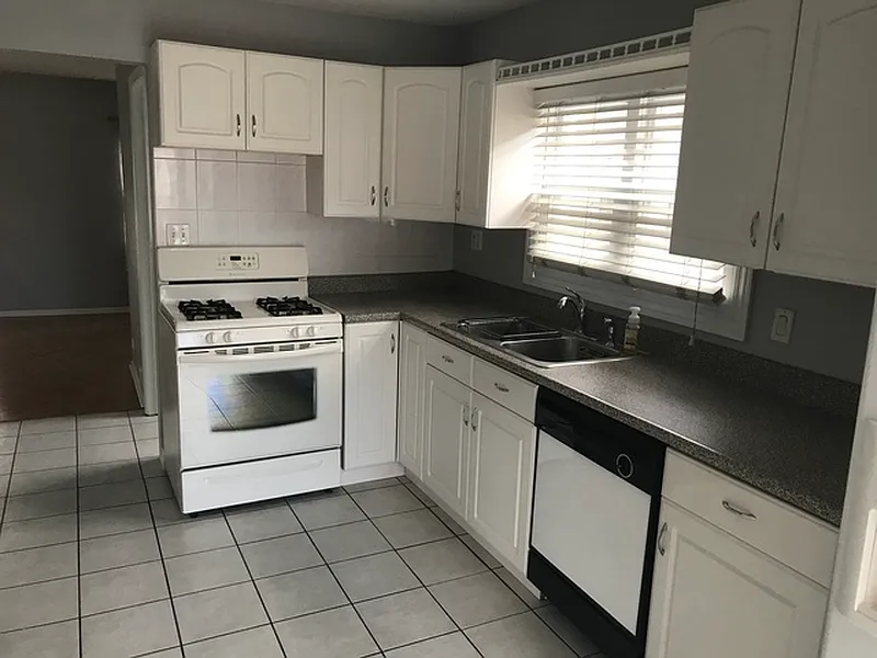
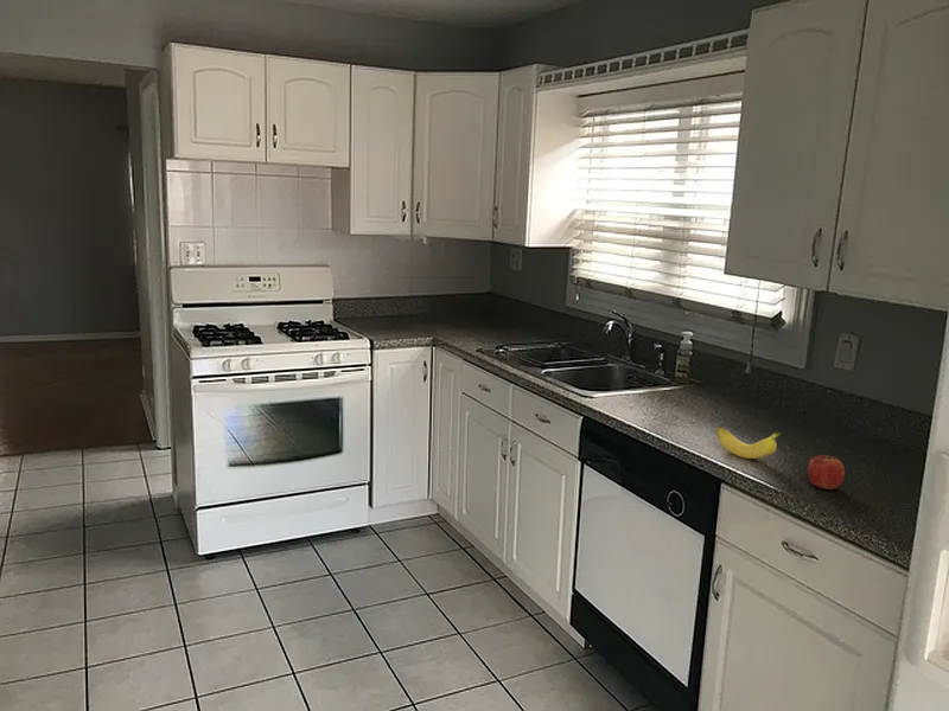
+ banana [715,425,785,460]
+ fruit [807,454,846,491]
